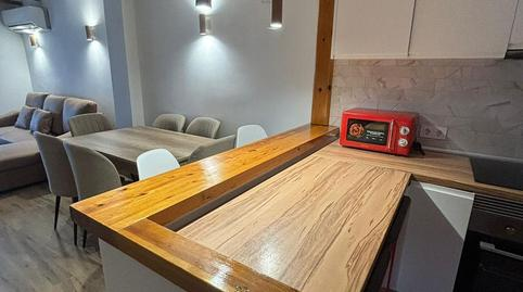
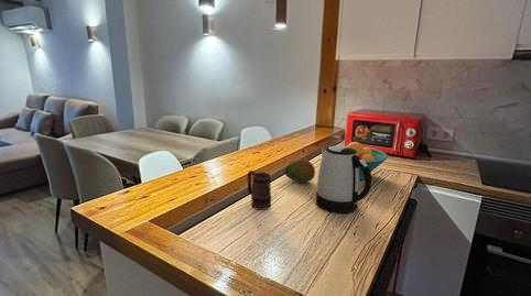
+ fruit [283,158,316,184]
+ fruit bowl [340,141,389,180]
+ kettle [315,144,372,215]
+ mug [247,169,272,211]
